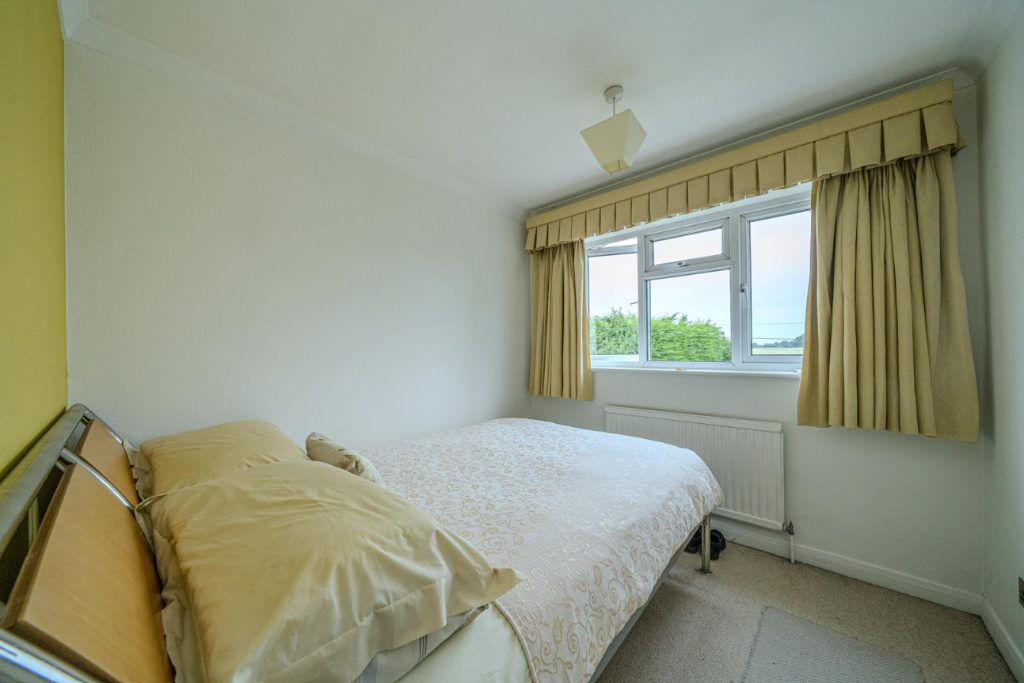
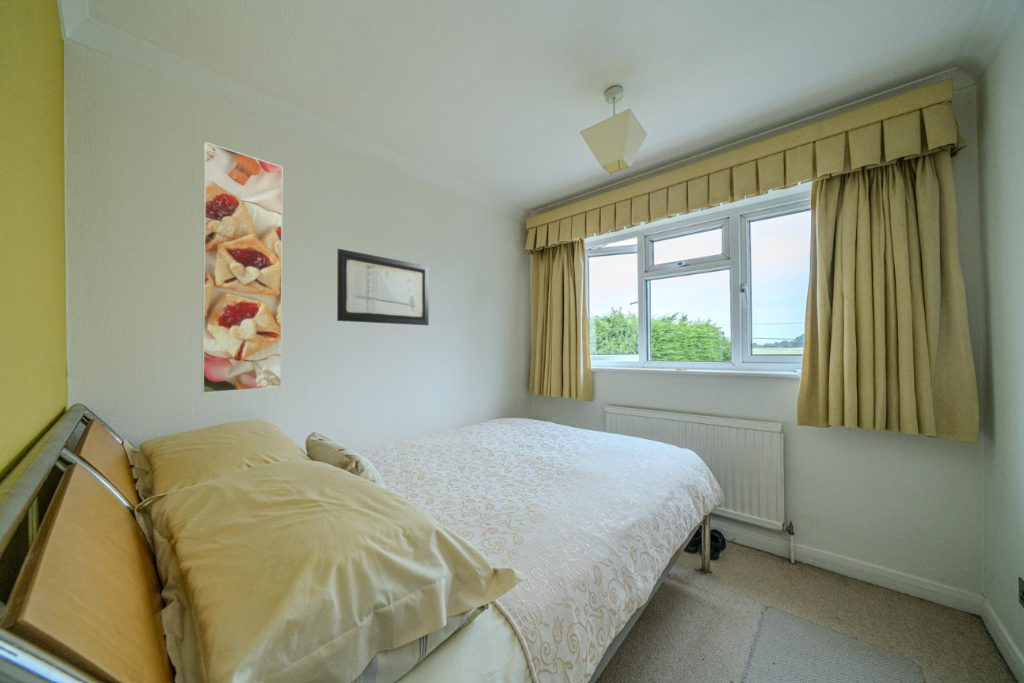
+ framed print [201,141,284,394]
+ wall art [336,248,430,326]
